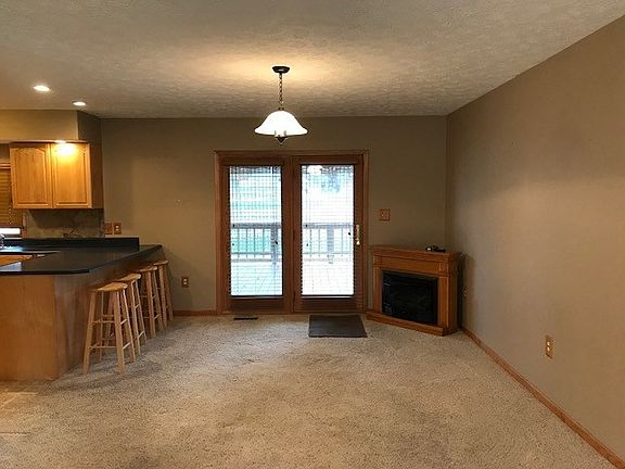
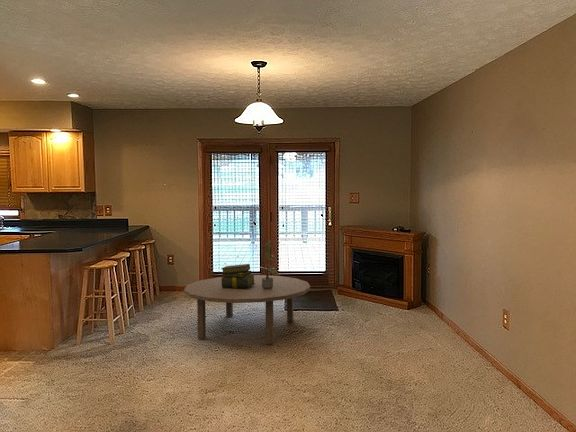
+ stack of books [220,263,256,288]
+ potted plant [260,240,280,289]
+ coffee table [183,274,311,345]
